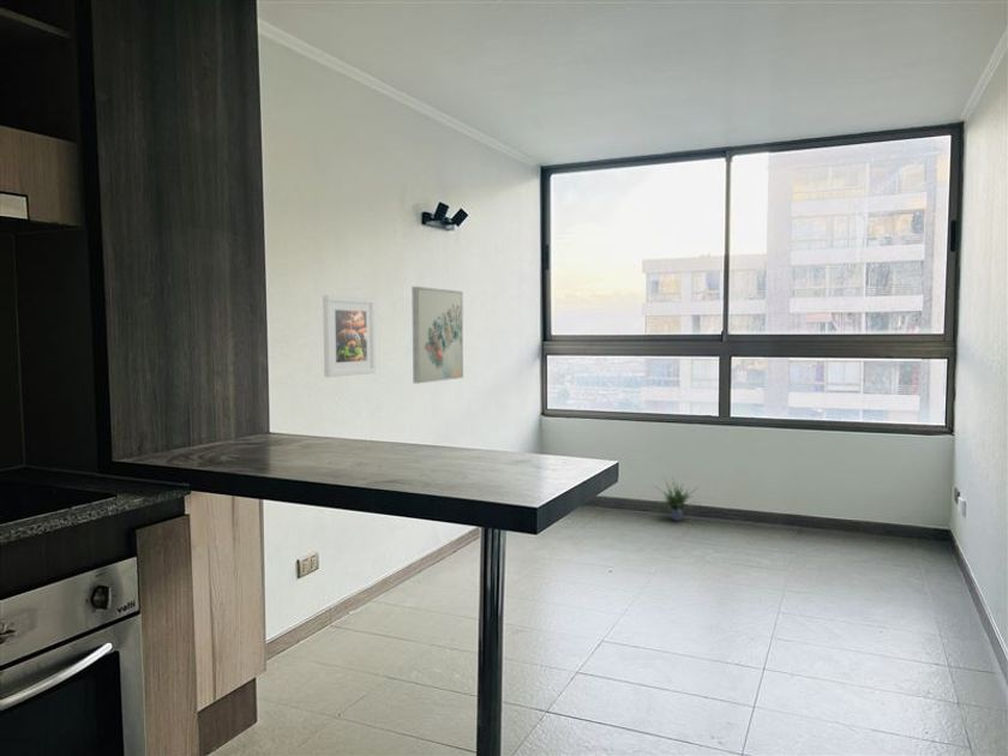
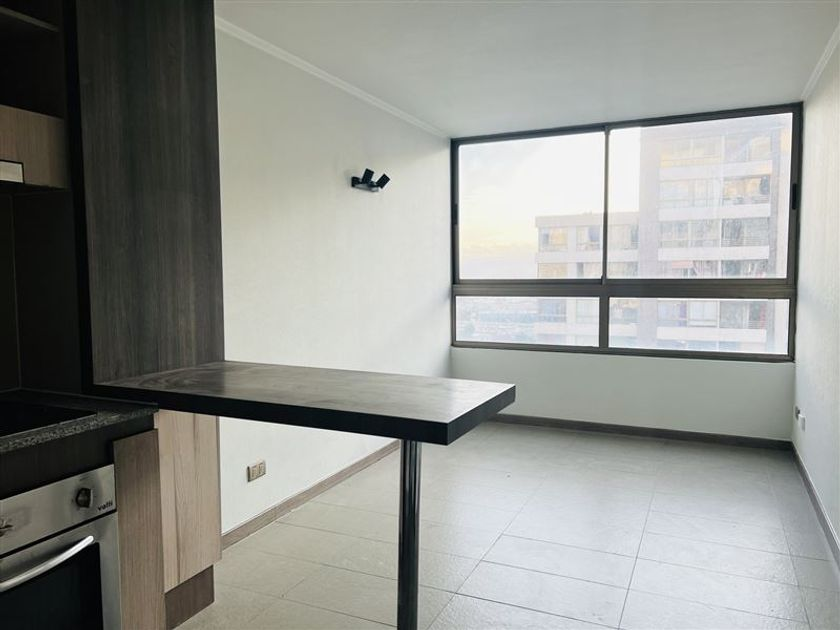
- wall art [410,286,464,384]
- potted plant [653,473,701,522]
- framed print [322,294,377,378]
